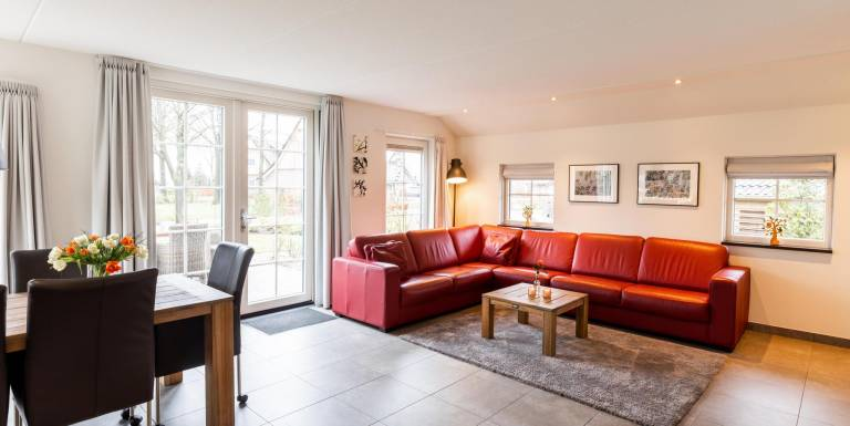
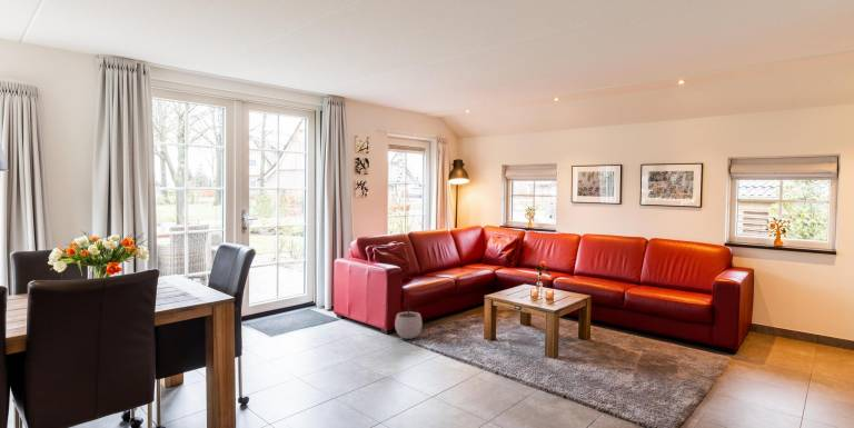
+ plant pot [394,306,424,340]
